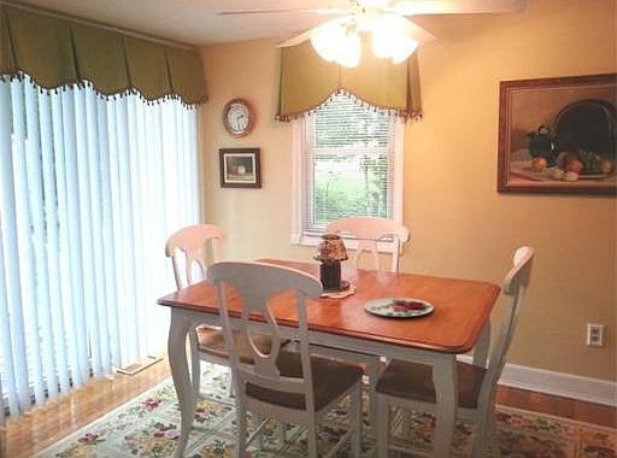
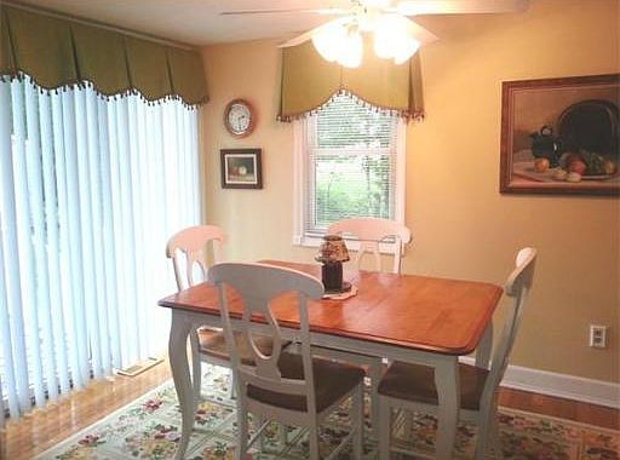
- plate [363,296,434,318]
